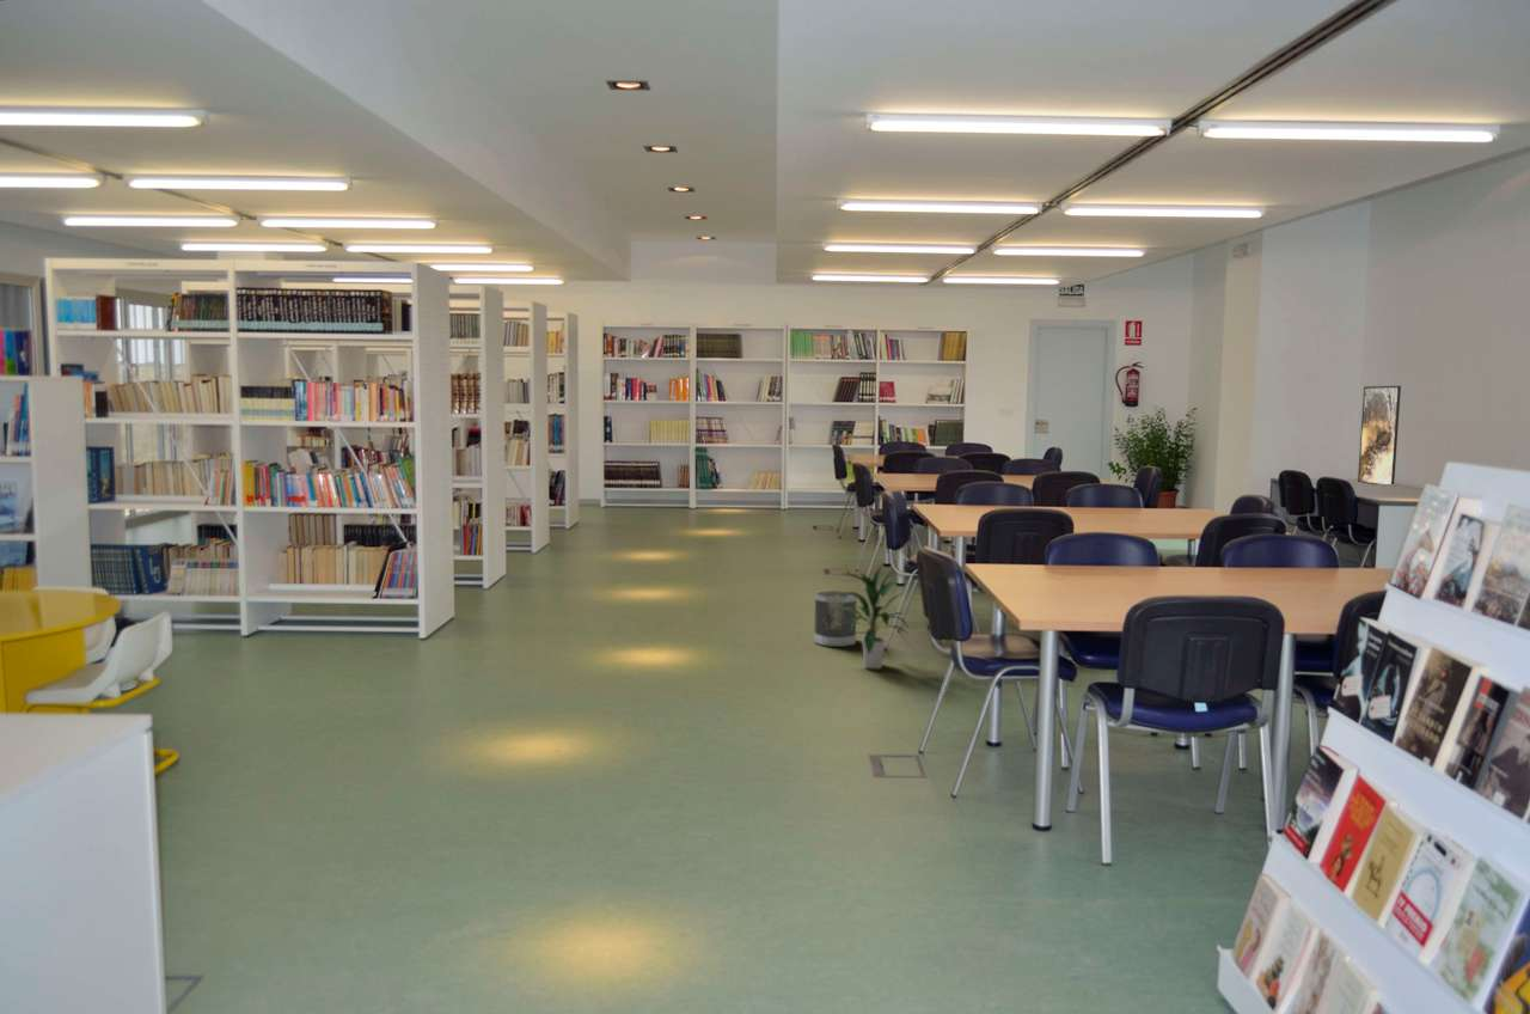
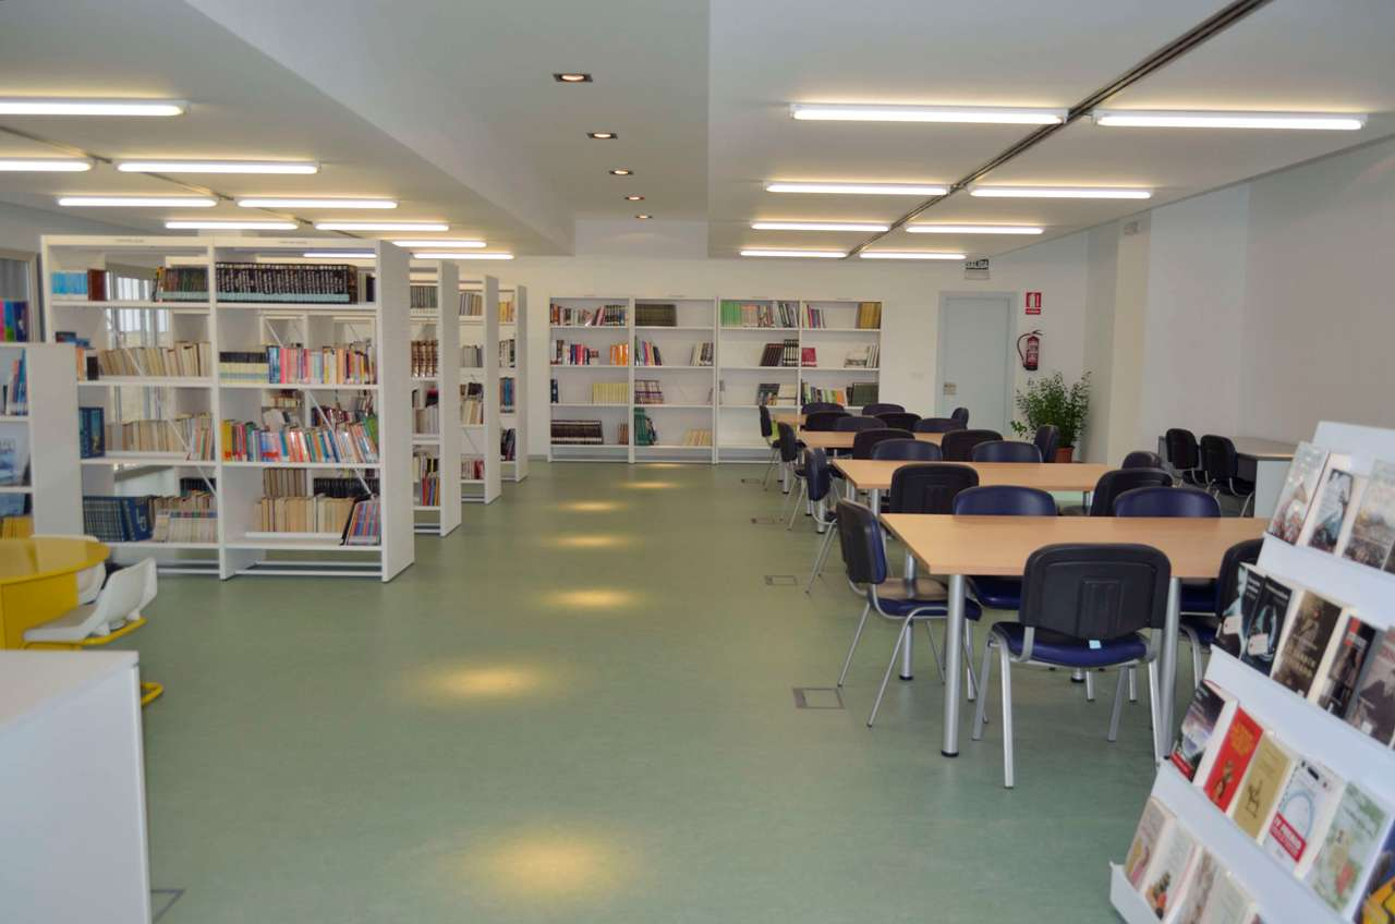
- indoor plant [837,562,910,670]
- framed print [1357,385,1402,485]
- wastebasket [813,590,858,648]
